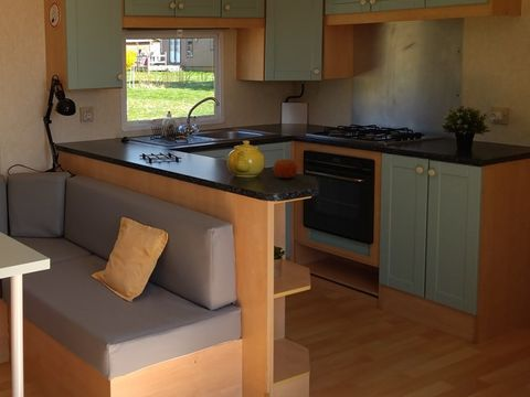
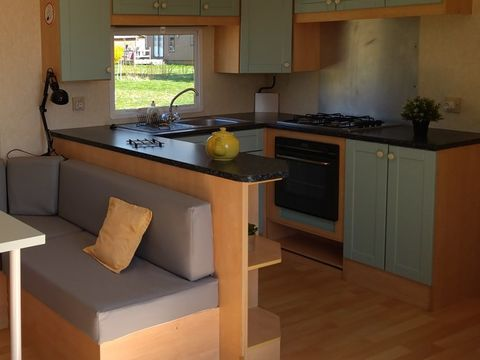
- fruit [273,158,299,179]
